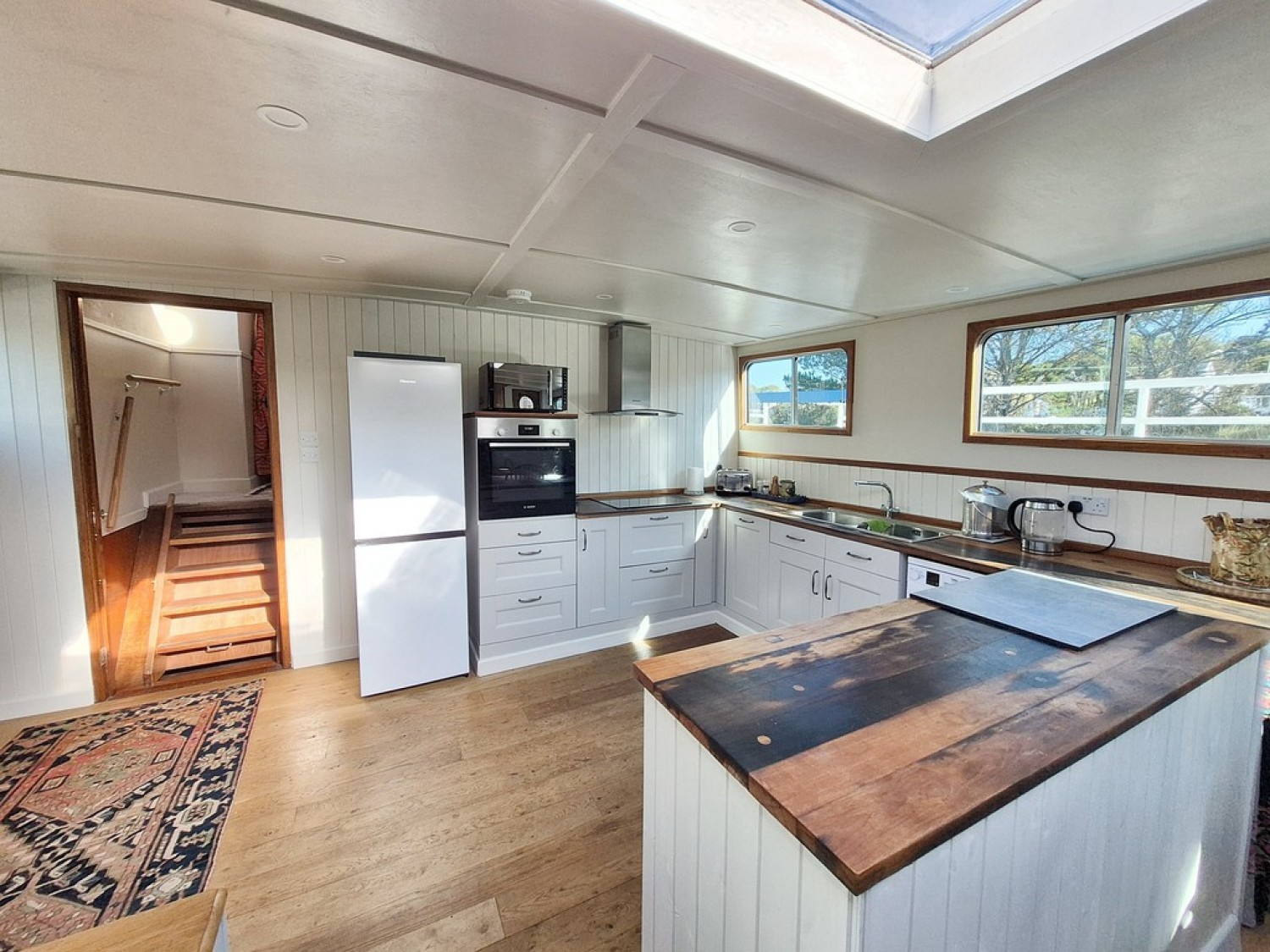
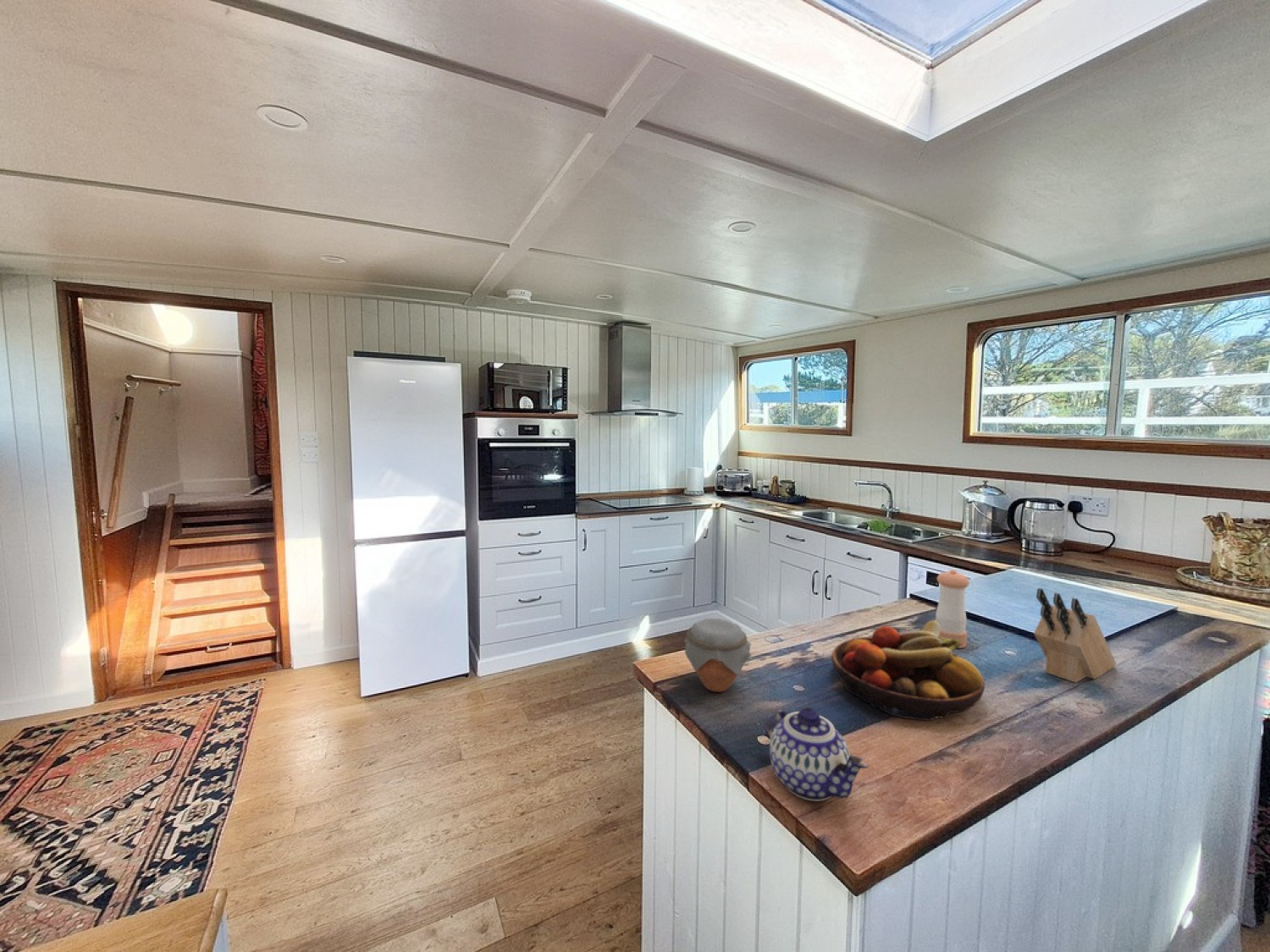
+ jar [683,618,753,693]
+ teapot [762,707,870,802]
+ knife block [1033,587,1117,684]
+ pepper shaker [935,569,970,649]
+ fruit bowl [831,619,986,721]
